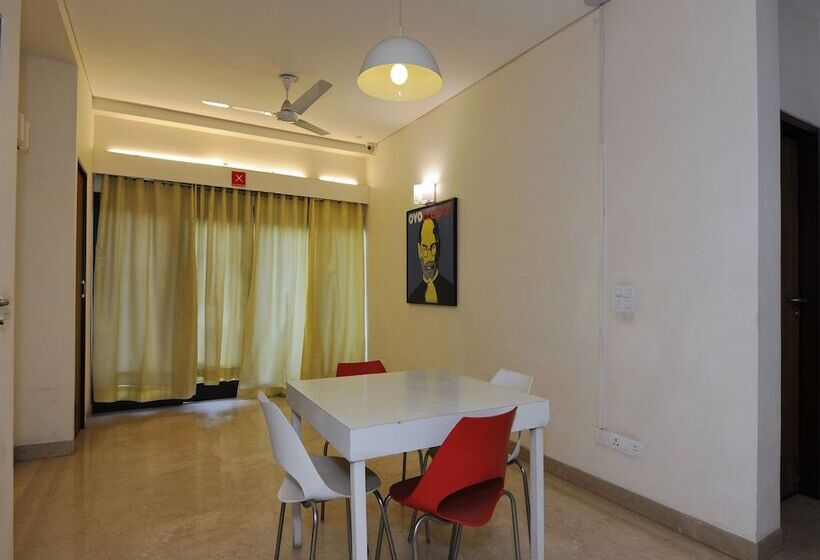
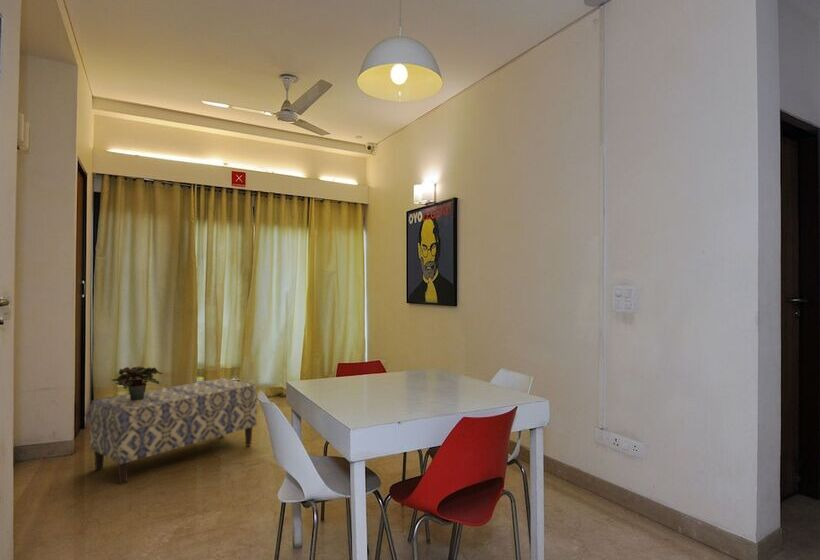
+ bench [89,377,258,486]
+ potted plant [110,365,164,401]
